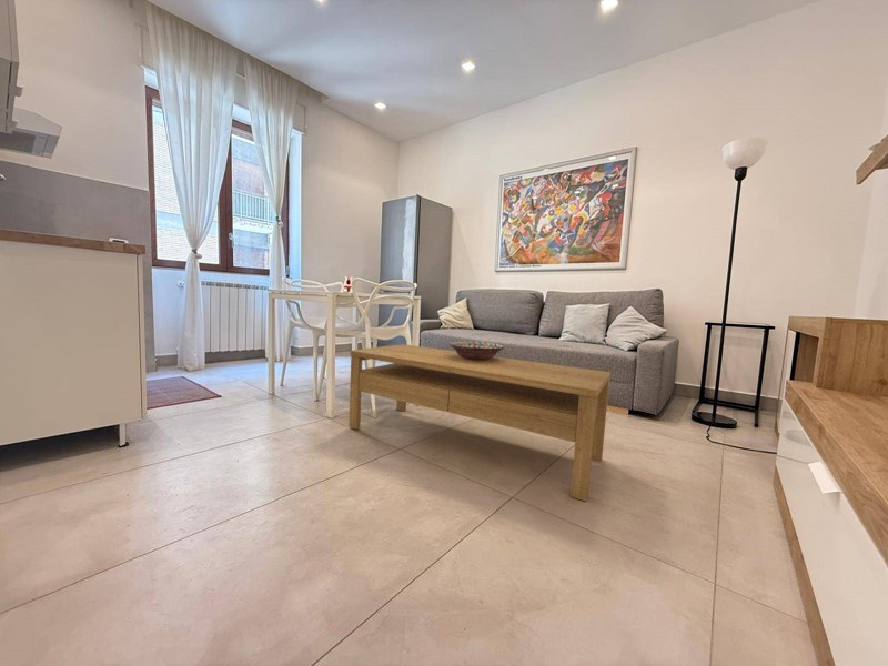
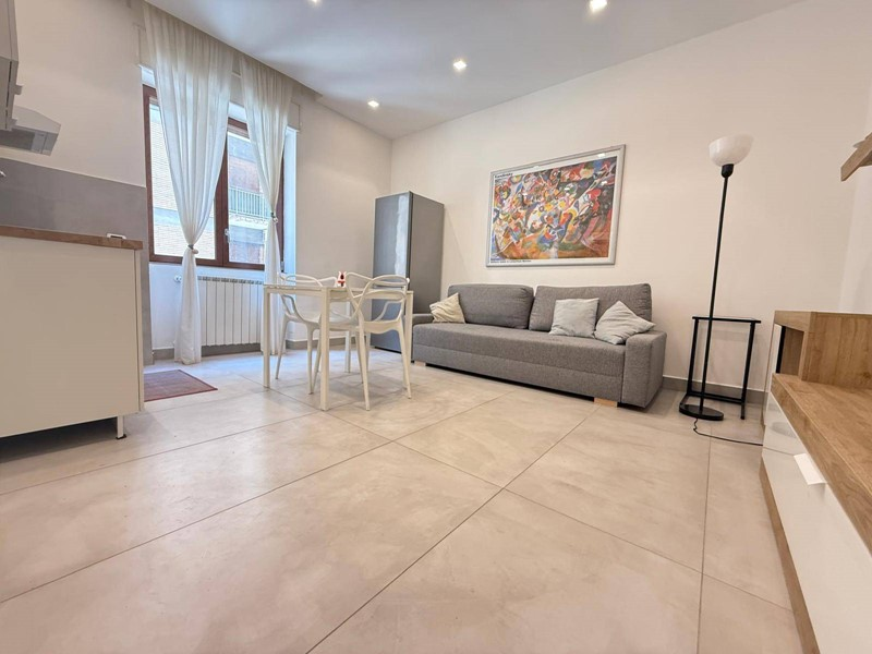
- coffee table [349,343,612,503]
- decorative bowl [448,340,505,361]
